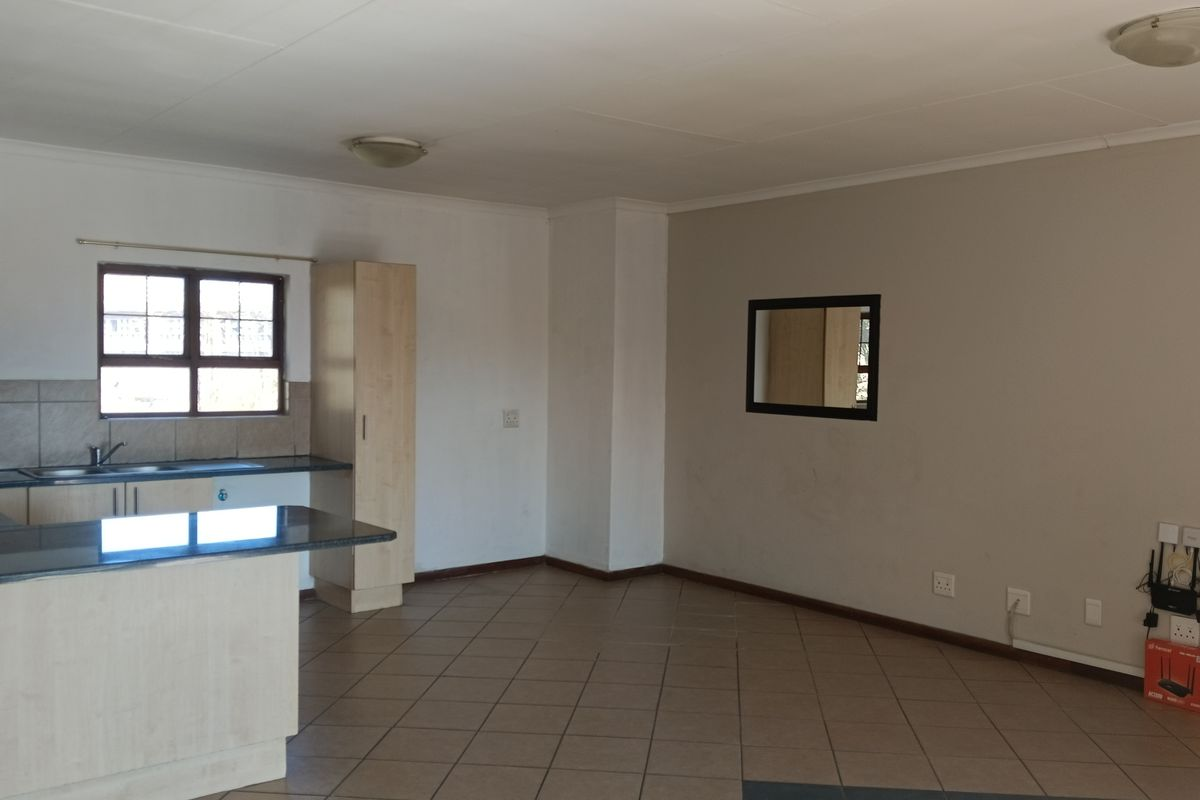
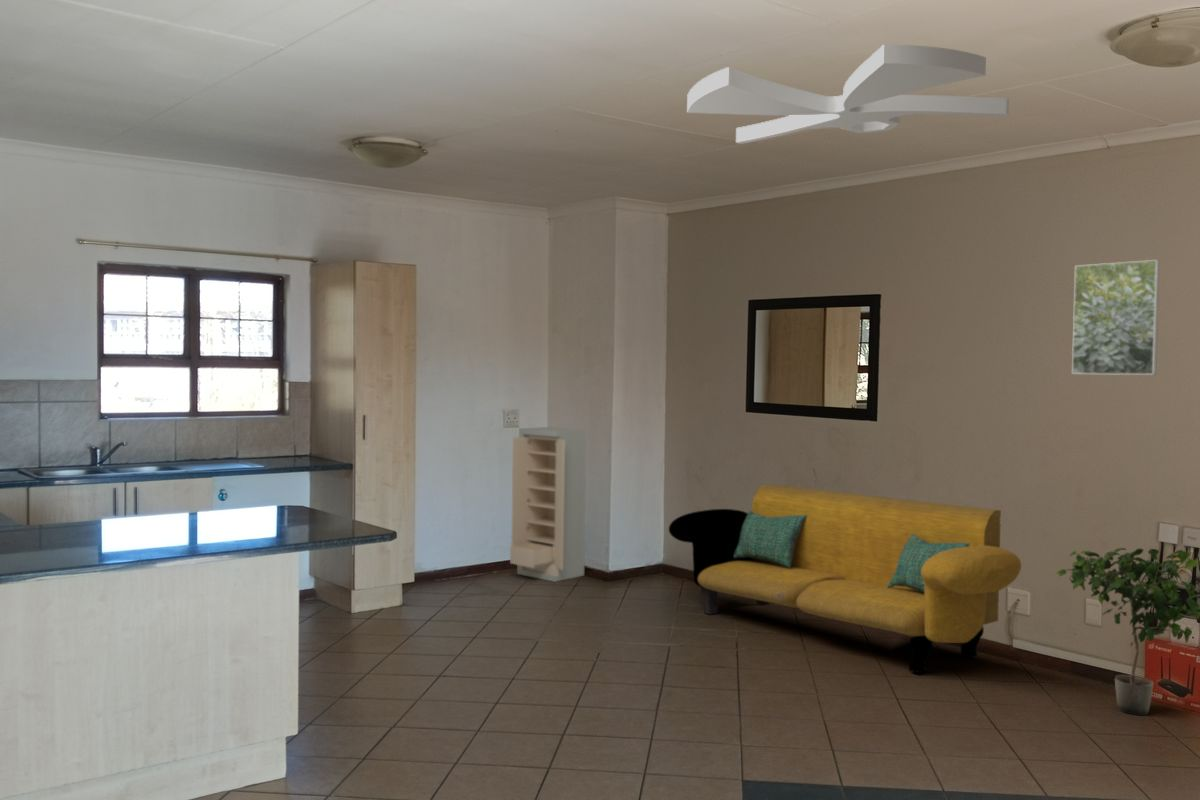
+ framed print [1071,259,1161,376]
+ storage cabinet [509,426,587,583]
+ potted plant [1055,547,1200,716]
+ sofa [668,483,1022,674]
+ ceiling fan [686,43,1010,145]
